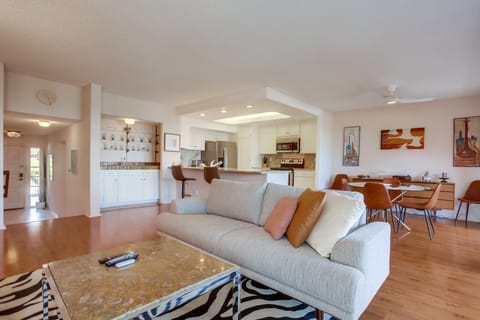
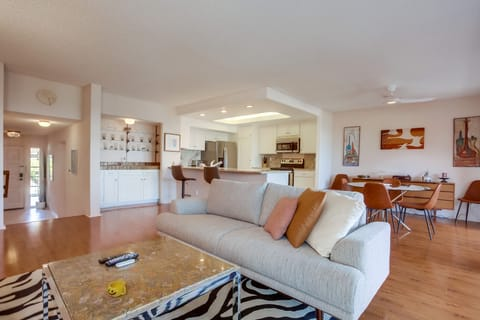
+ cup [107,280,127,298]
